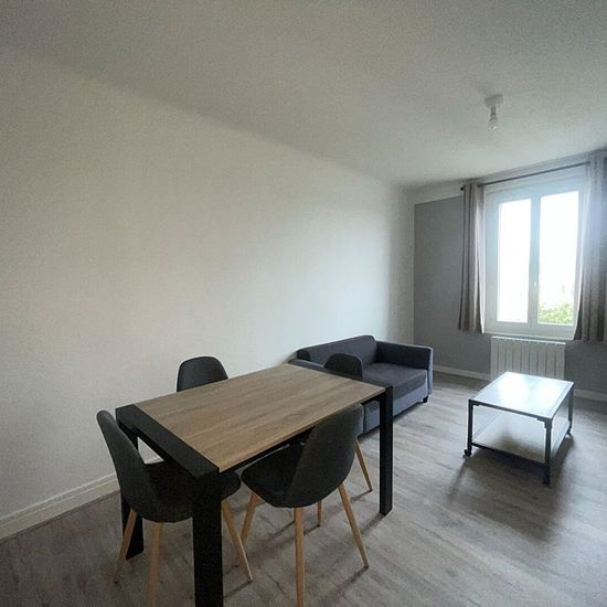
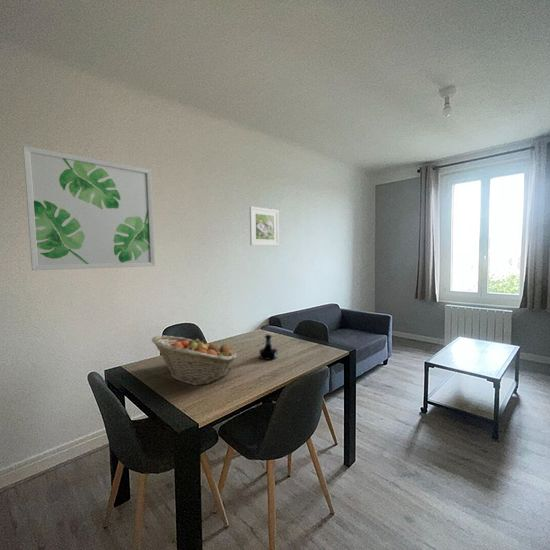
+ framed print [249,206,280,247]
+ tequila bottle [258,333,278,361]
+ fruit basket [151,335,238,386]
+ wall art [22,145,156,271]
